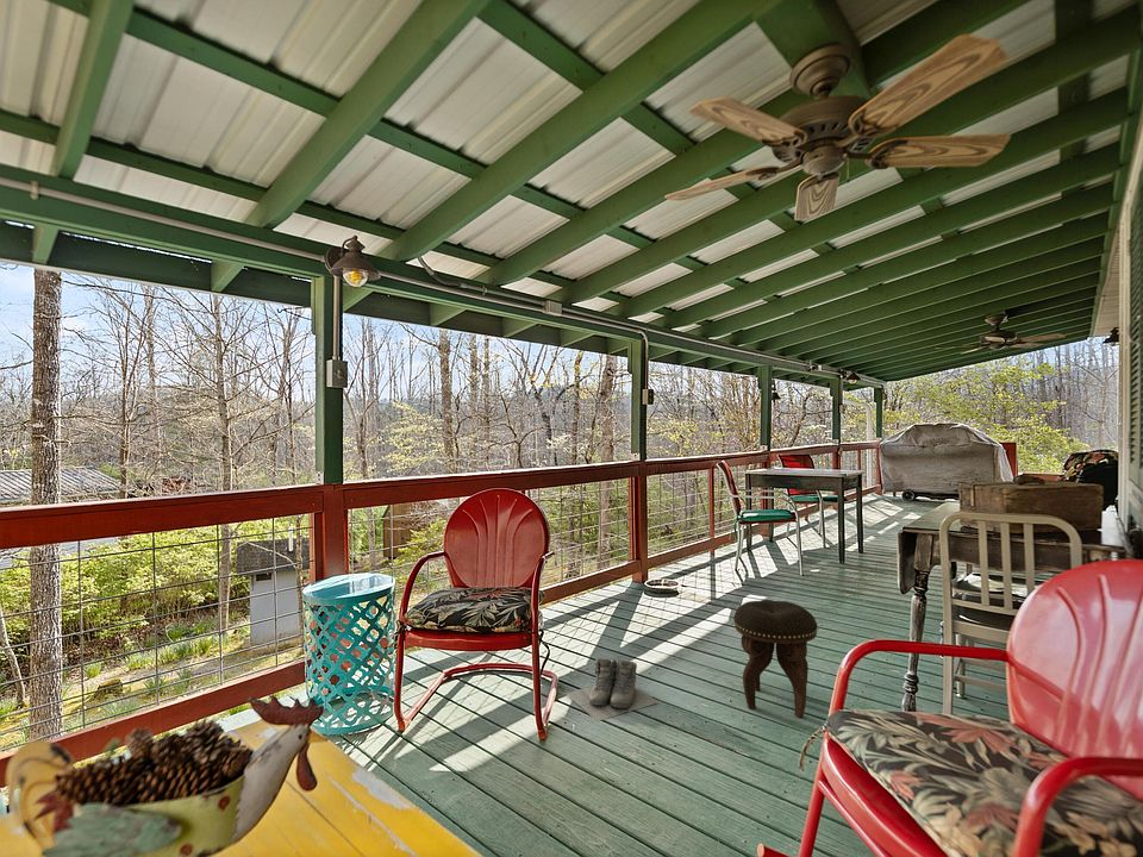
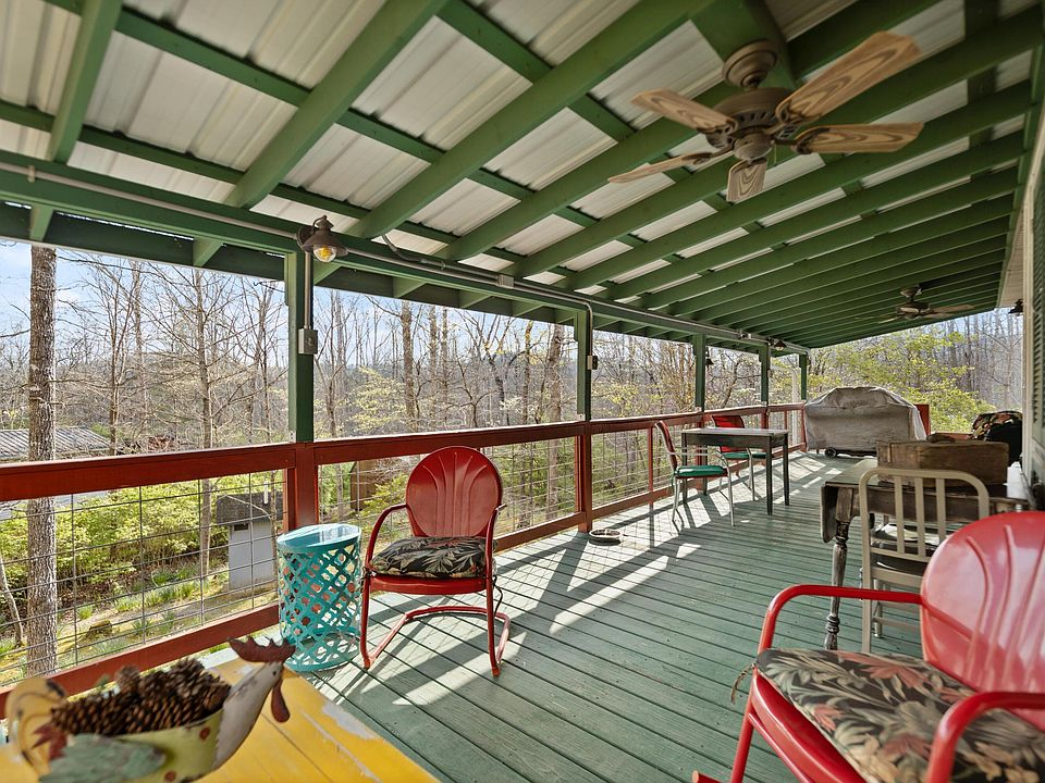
- boots [564,657,660,722]
- footstool [732,599,818,719]
